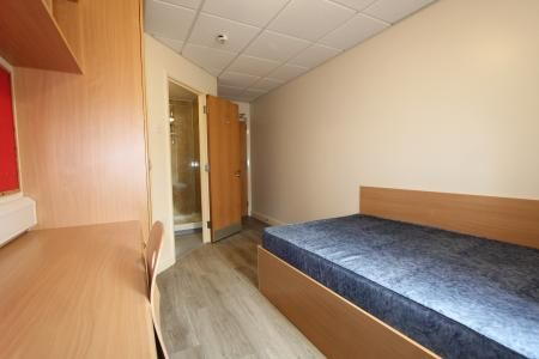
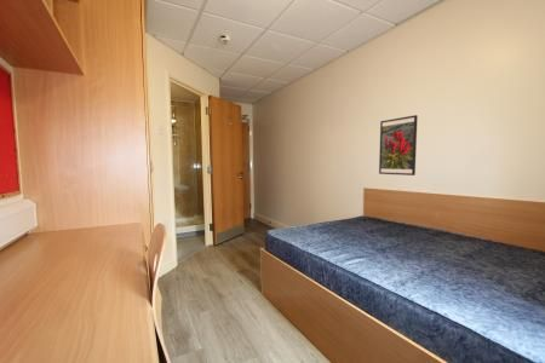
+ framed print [378,114,419,177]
